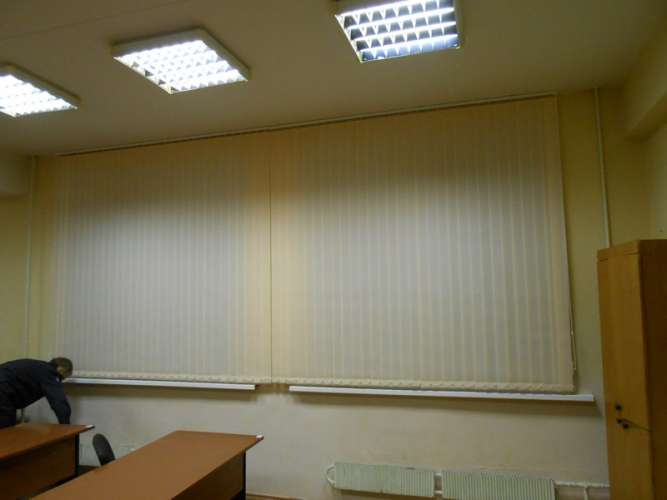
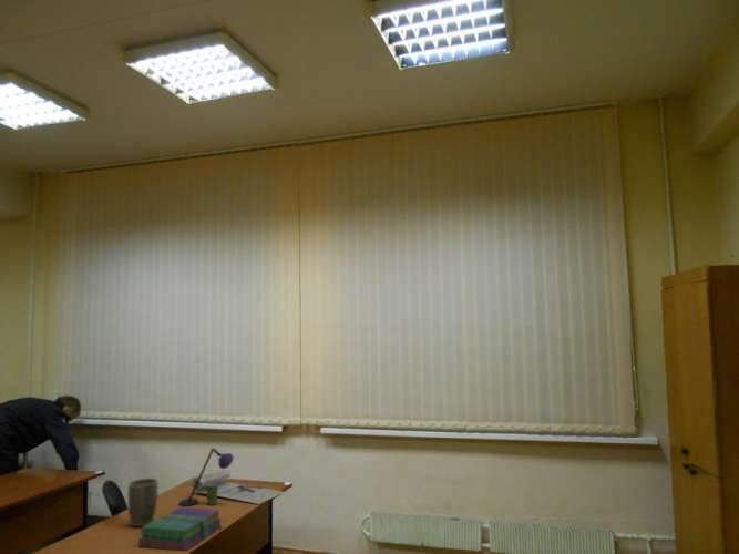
+ plant pot [126,478,160,527]
+ books [137,506,224,552]
+ desk lamp [178,447,288,507]
